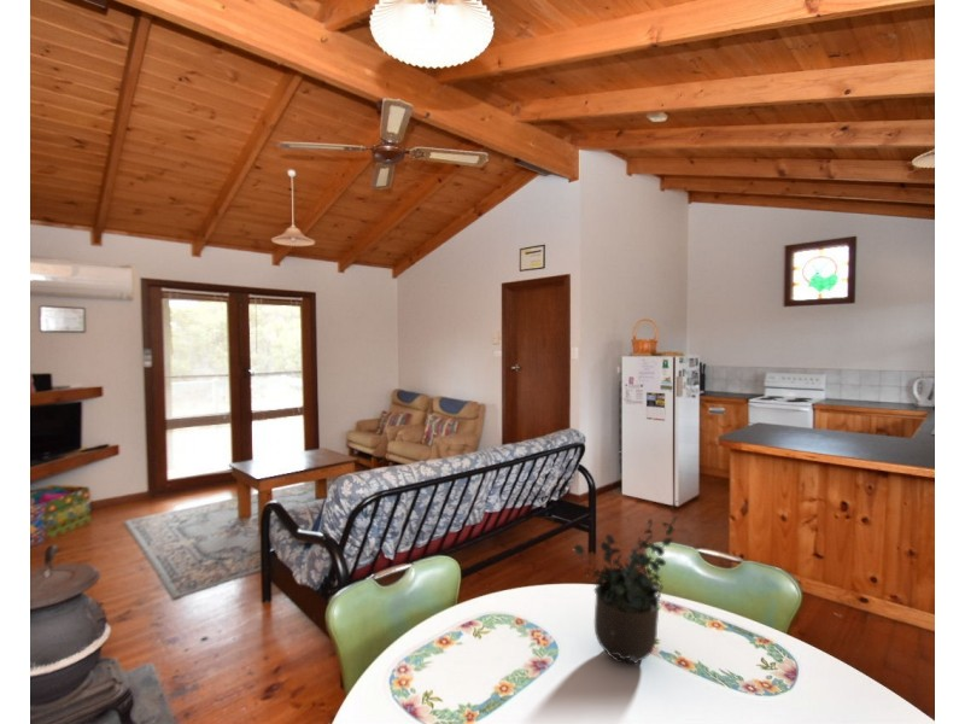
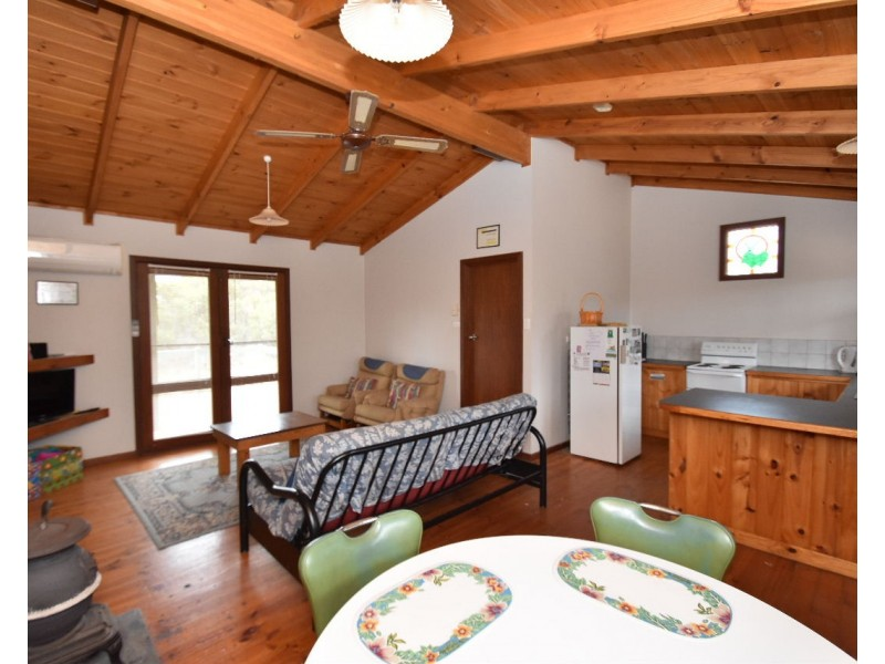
- potted plant [573,498,679,665]
